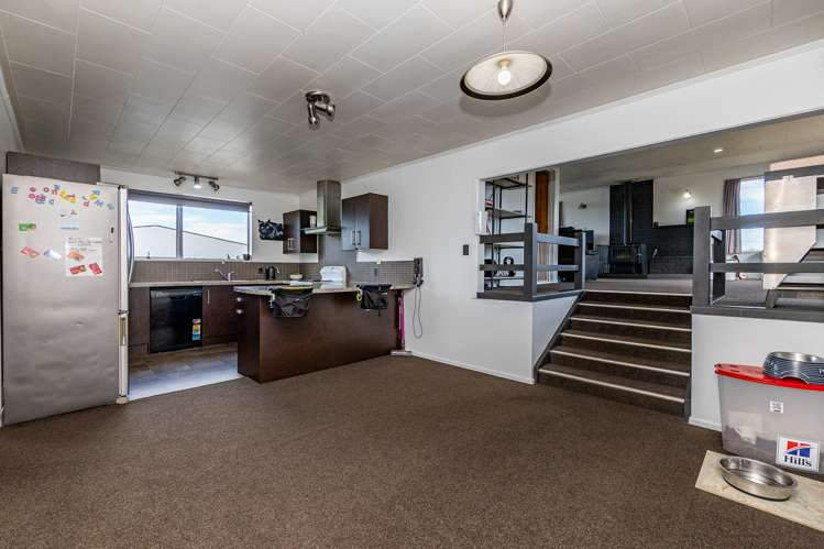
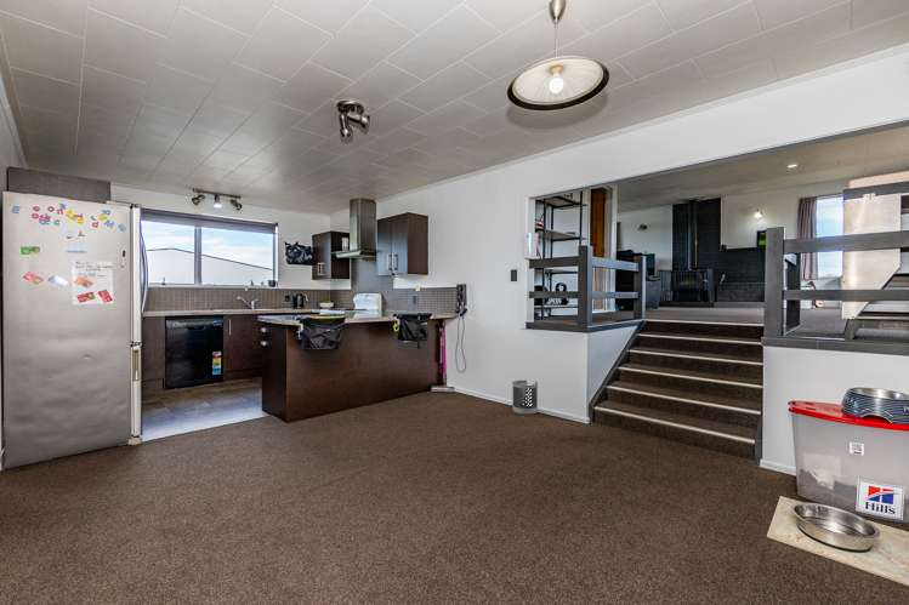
+ wastebasket [511,379,539,416]
